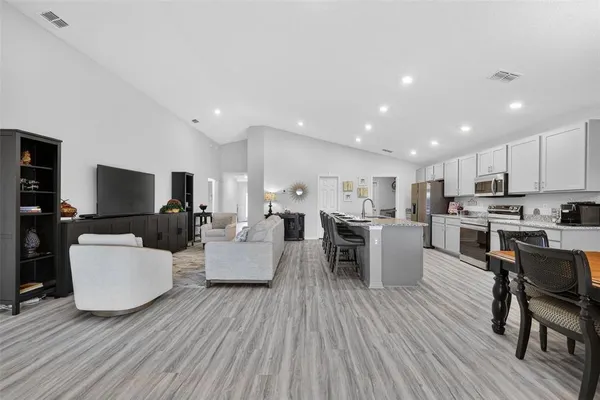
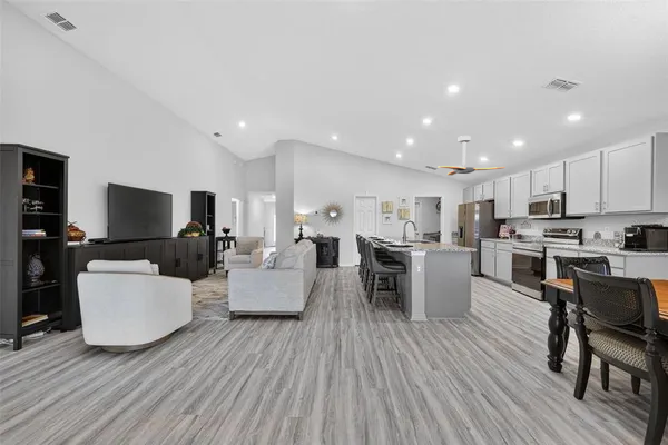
+ ceiling fan [439,135,505,176]
